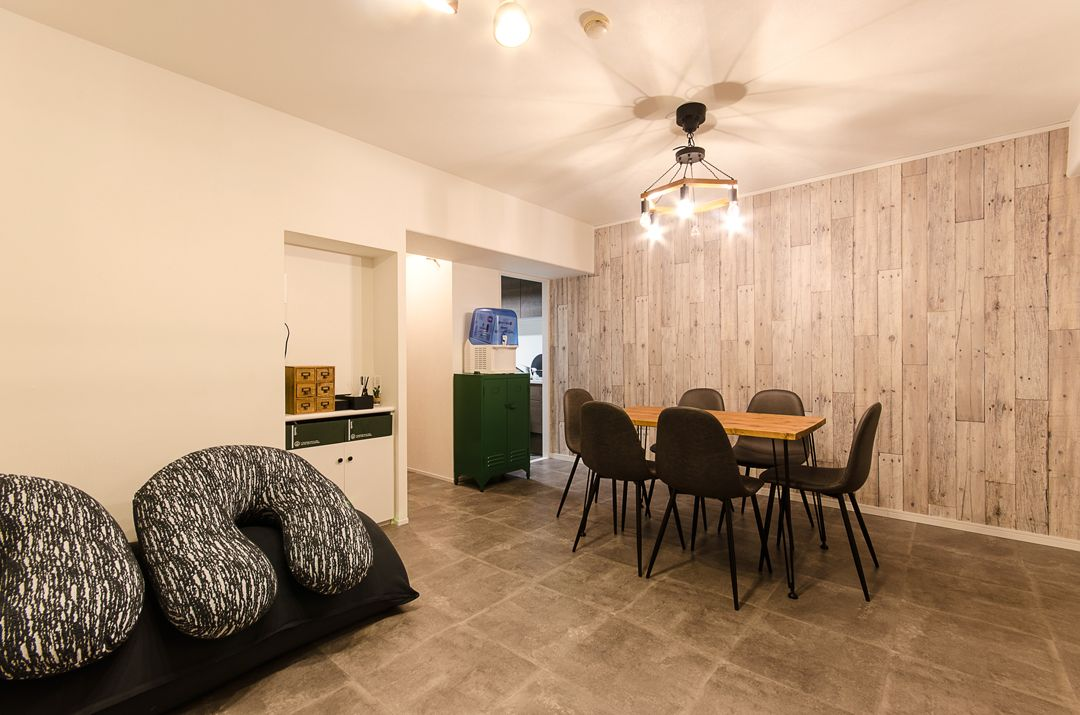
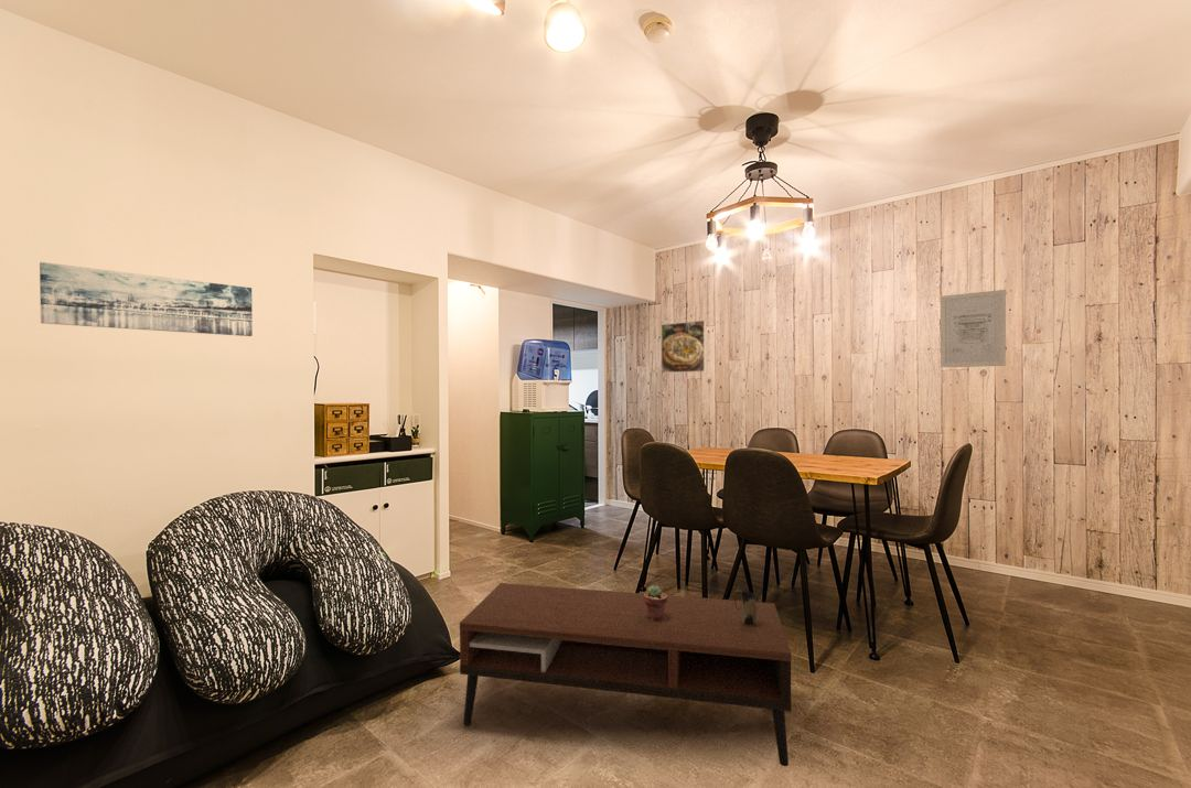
+ wall art [39,261,254,337]
+ coffee table [459,582,792,767]
+ mug [733,589,758,627]
+ wall art [940,289,1007,368]
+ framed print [661,320,707,374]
+ potted succulent [644,584,668,620]
